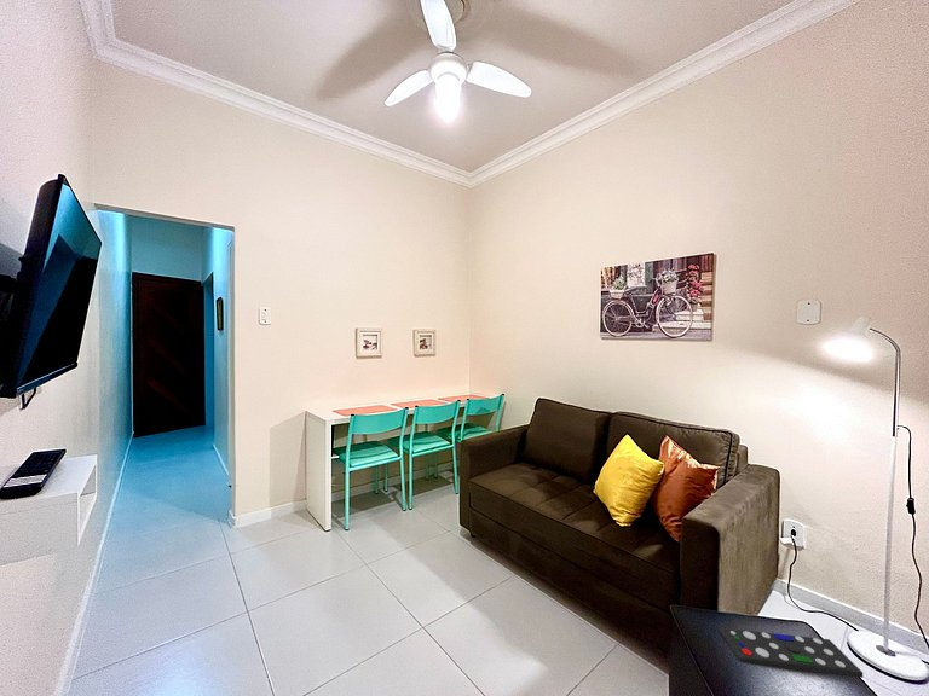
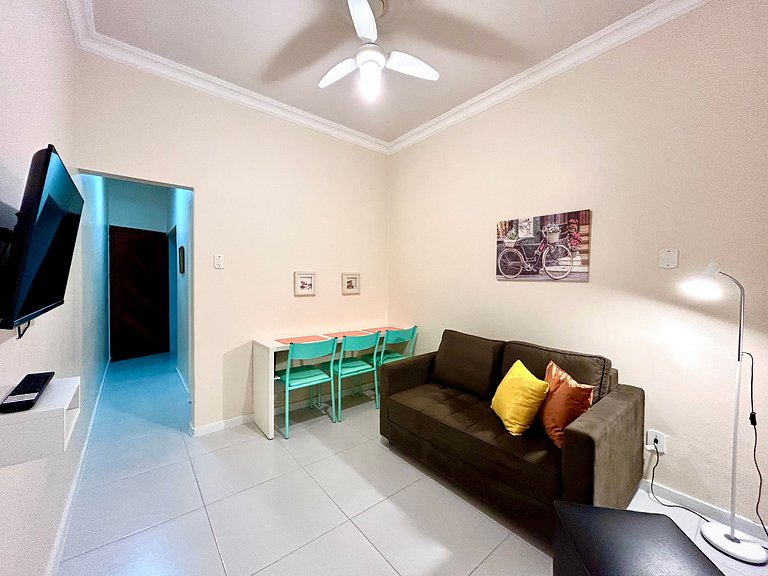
- remote control [717,626,864,679]
